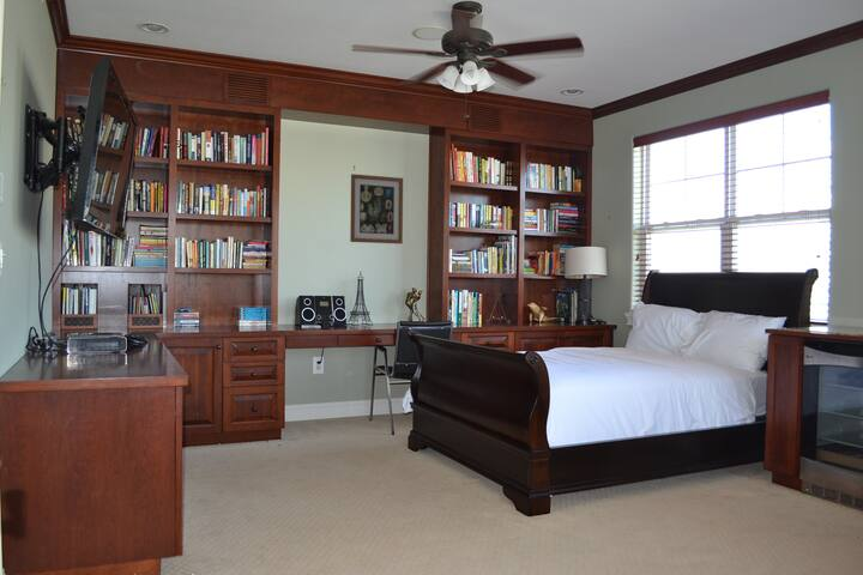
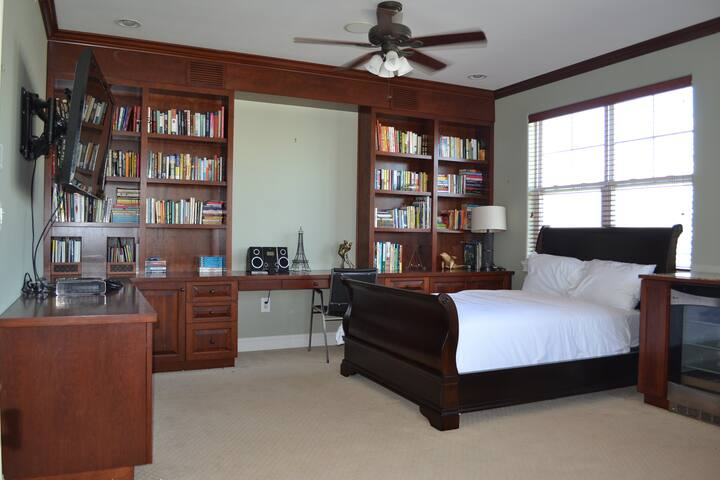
- wall art [349,172,404,246]
